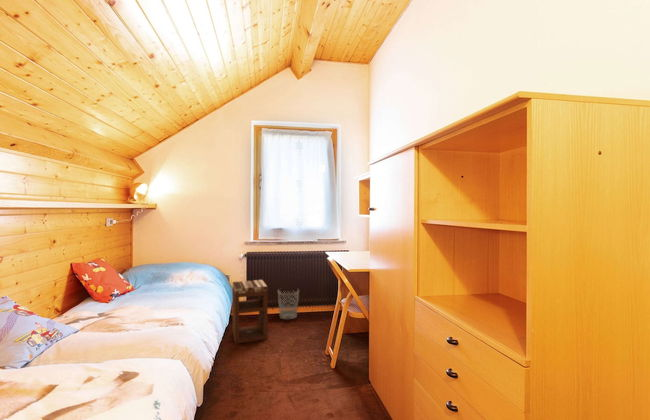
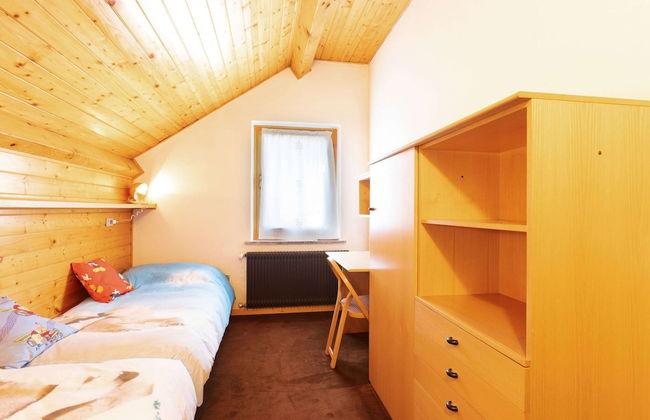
- nightstand [232,279,269,345]
- wastebasket [277,288,300,320]
